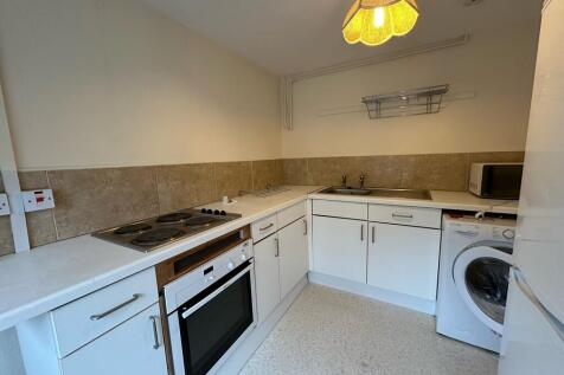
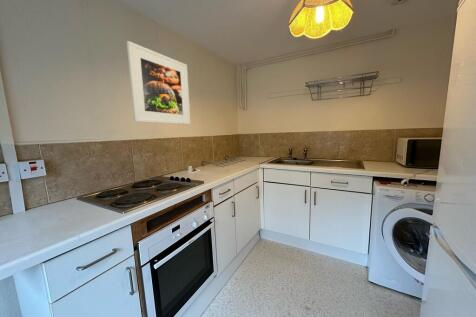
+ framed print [126,40,191,125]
